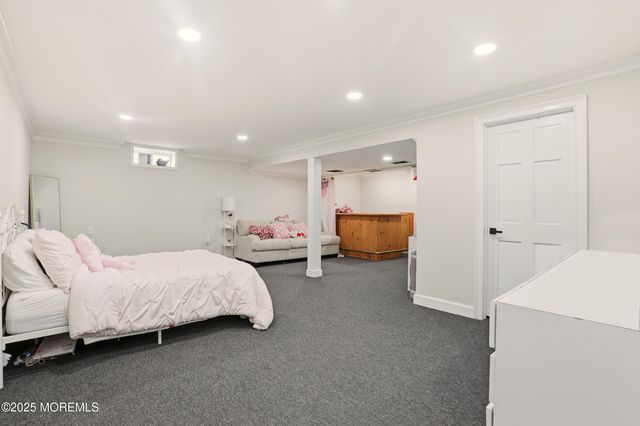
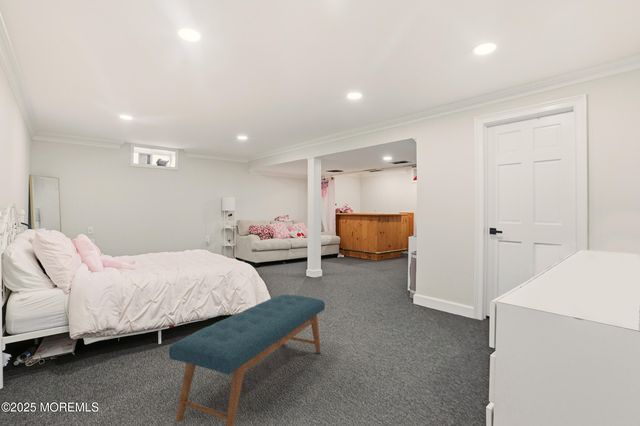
+ bench [168,294,326,426]
